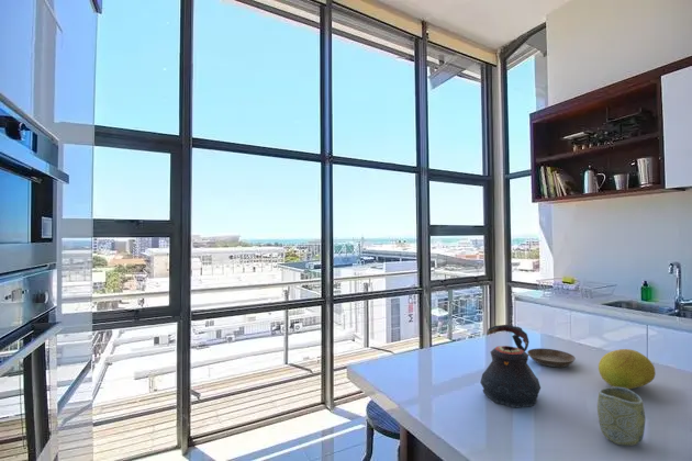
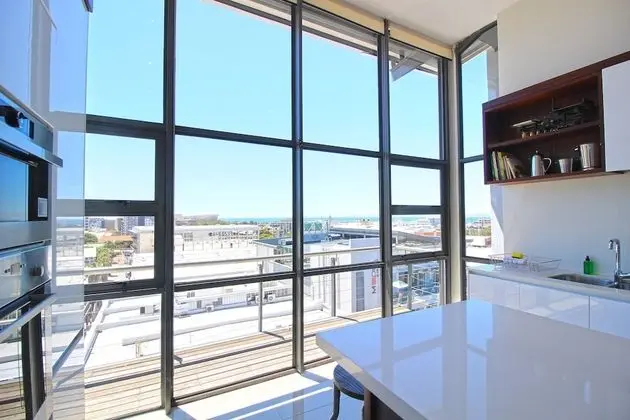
- fruit [598,348,657,390]
- cup [596,386,646,447]
- saucer [526,347,577,368]
- teapot [479,324,542,409]
